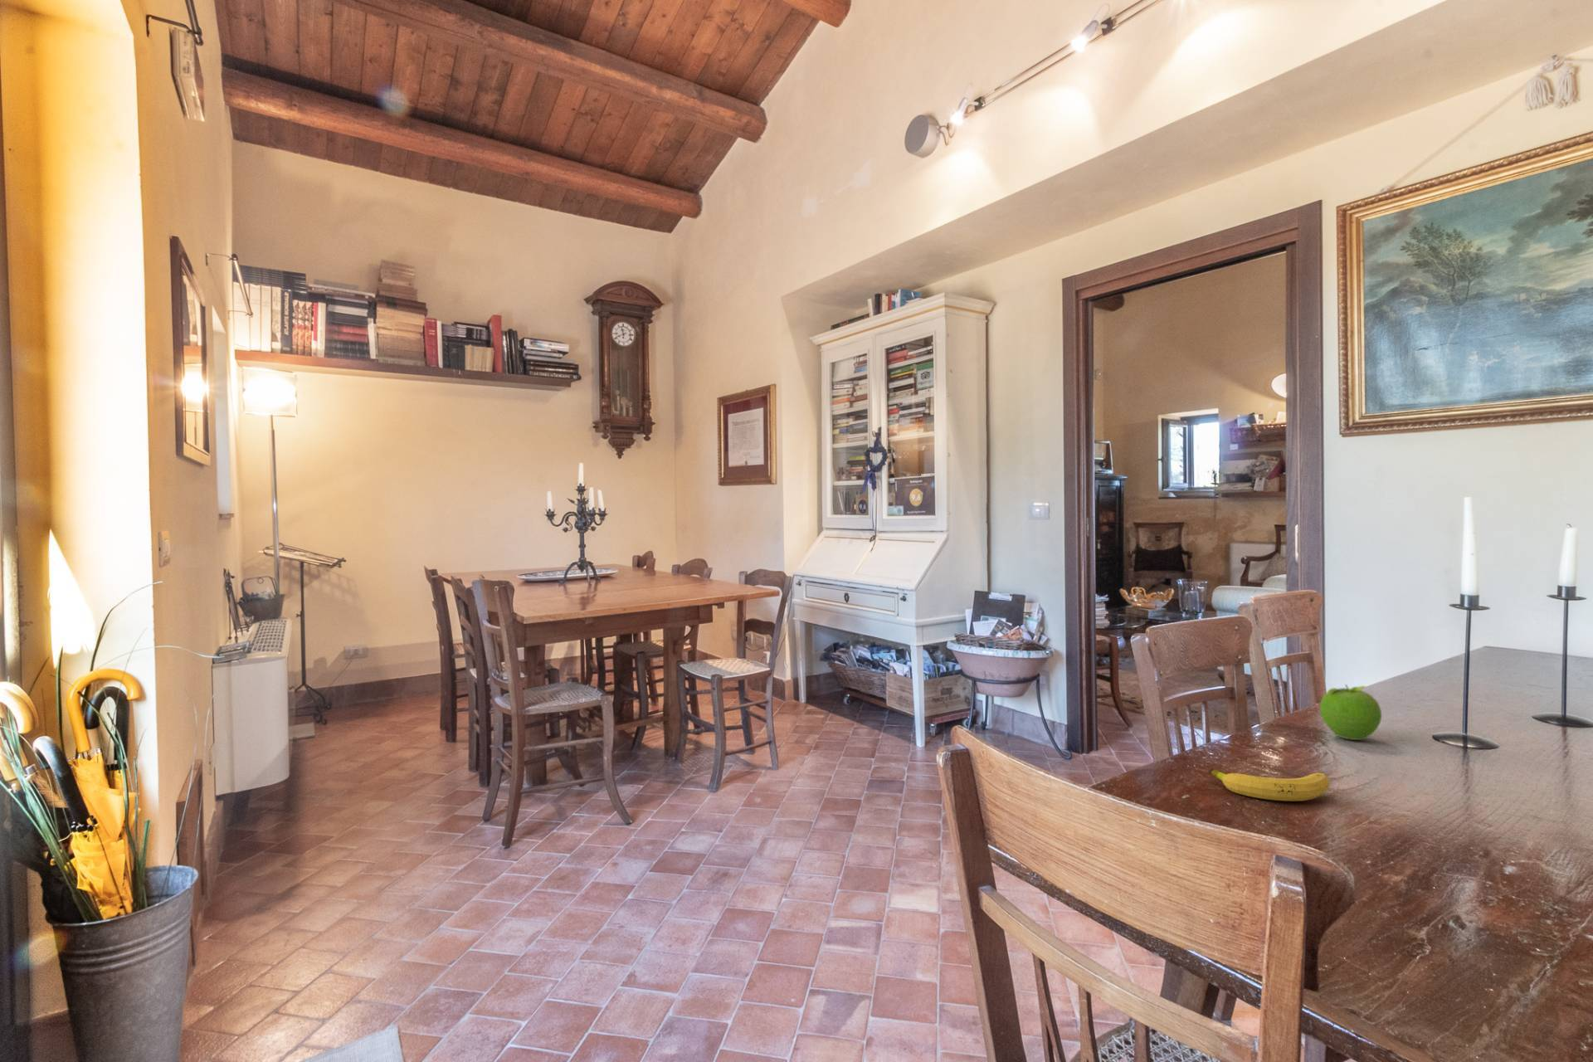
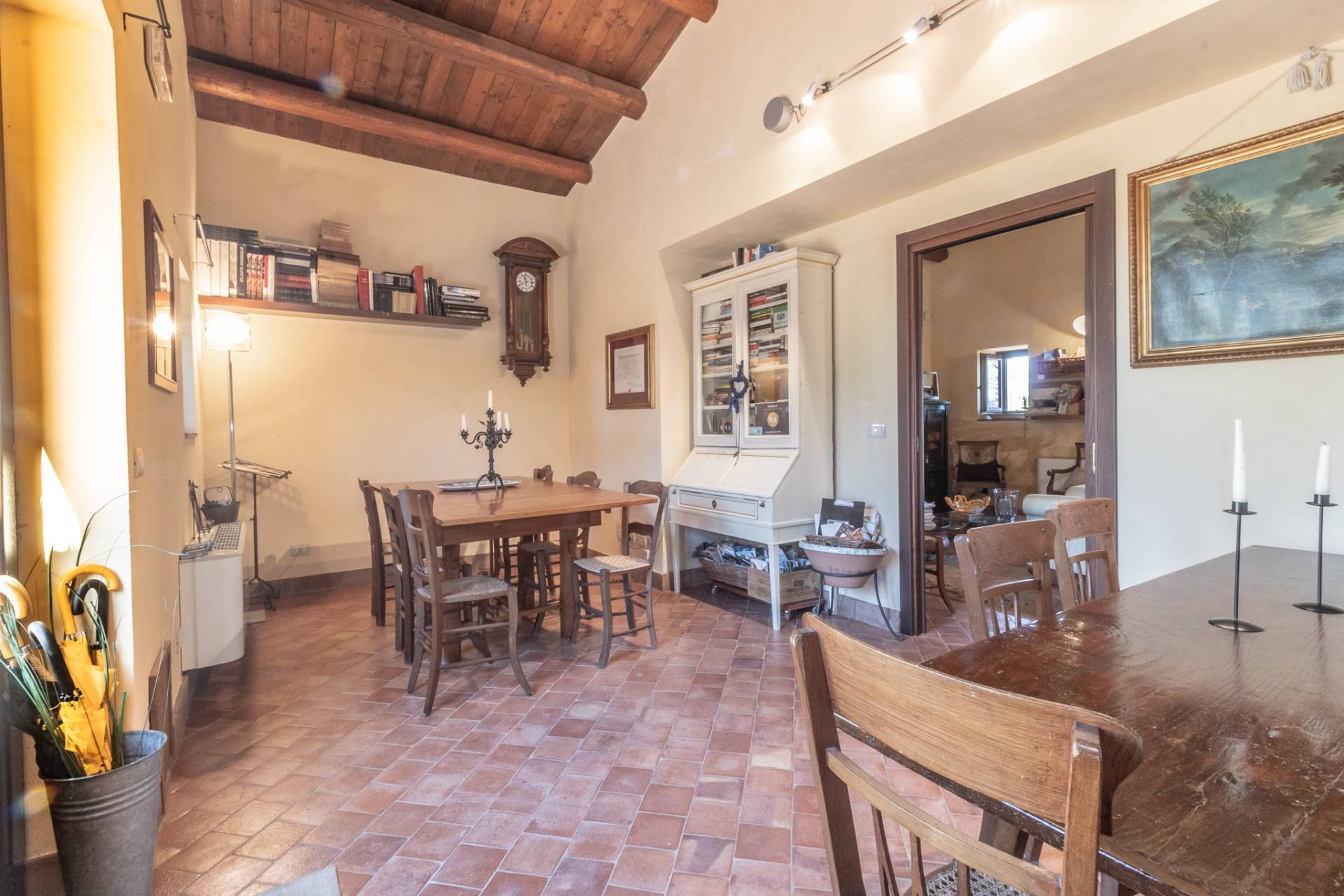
- fruit [1208,768,1330,802]
- fruit [1319,684,1382,741]
